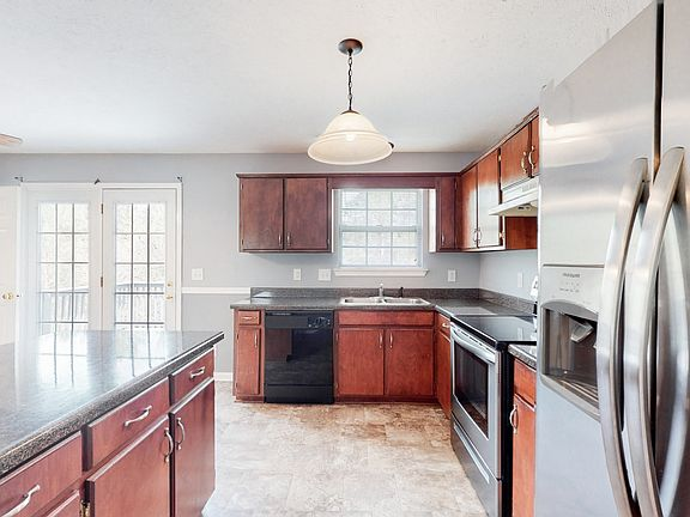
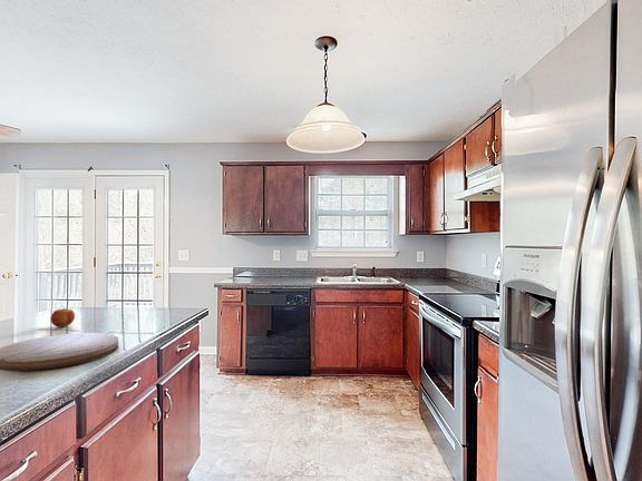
+ cutting board [0,332,119,372]
+ apple [50,307,76,327]
